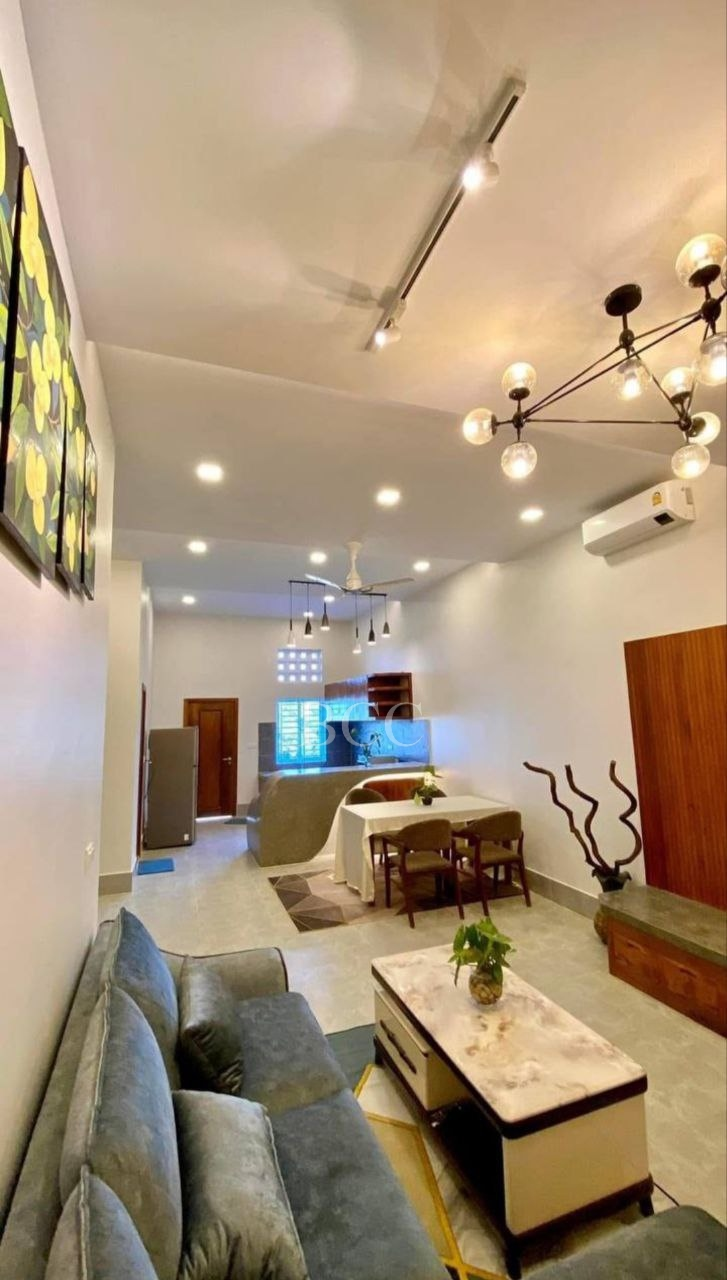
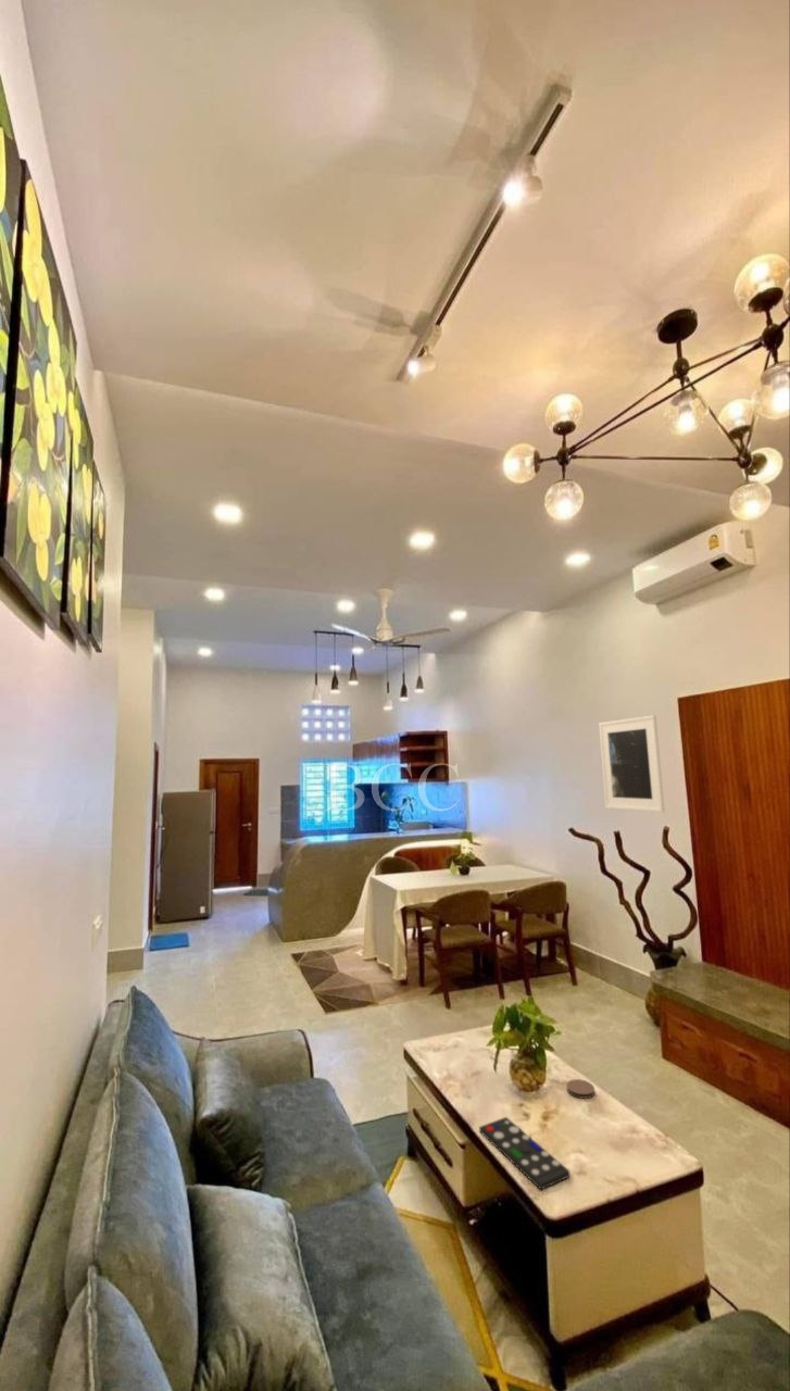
+ coaster [565,1078,595,1100]
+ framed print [598,714,666,814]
+ remote control [478,1116,572,1191]
